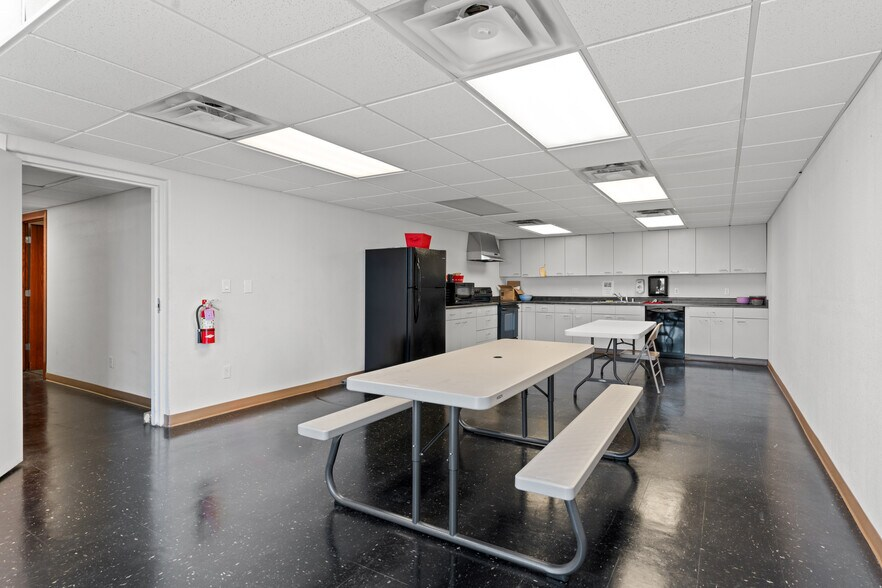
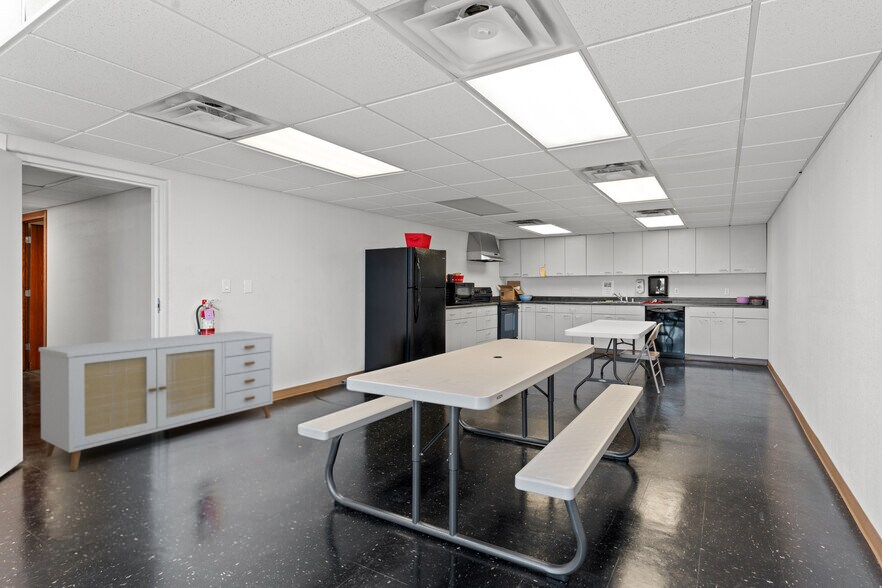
+ sideboard [38,330,274,472]
